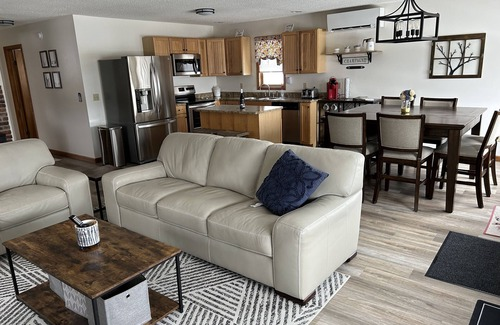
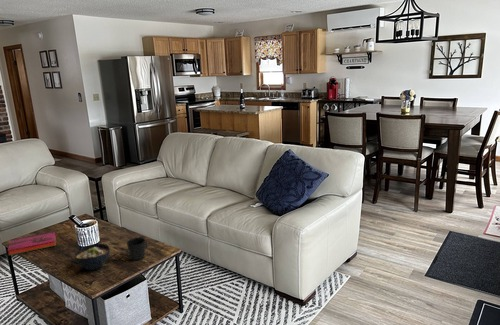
+ bowl [74,243,111,271]
+ cup [126,237,148,261]
+ hardback book [7,230,57,256]
